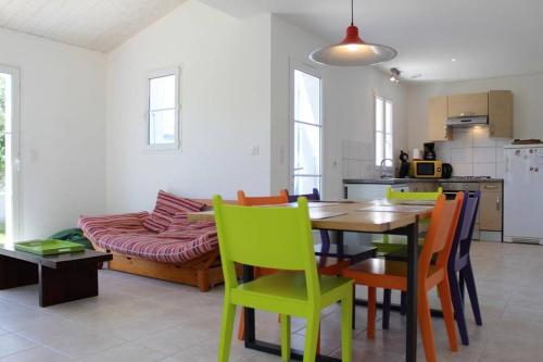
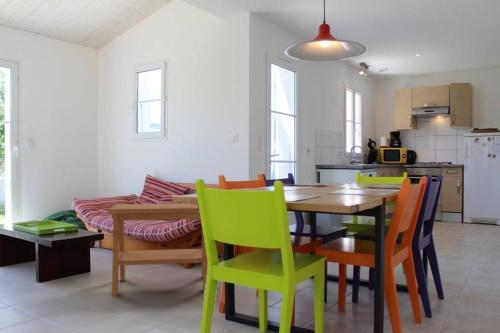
+ side table [107,203,208,297]
